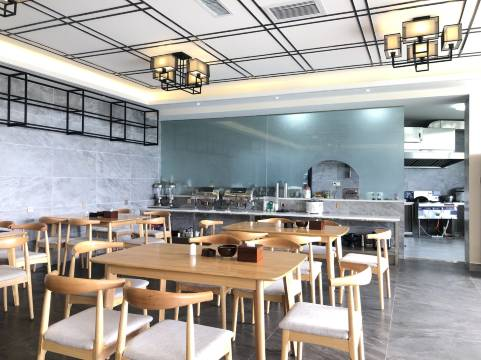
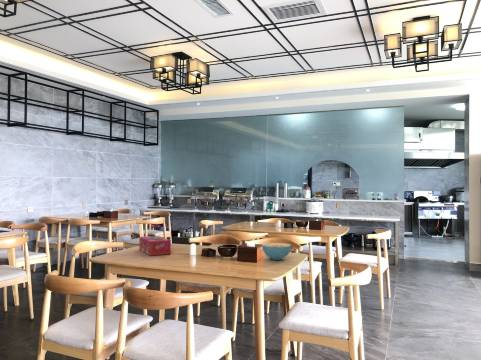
+ tissue box [138,235,172,257]
+ cereal bowl [261,242,292,261]
